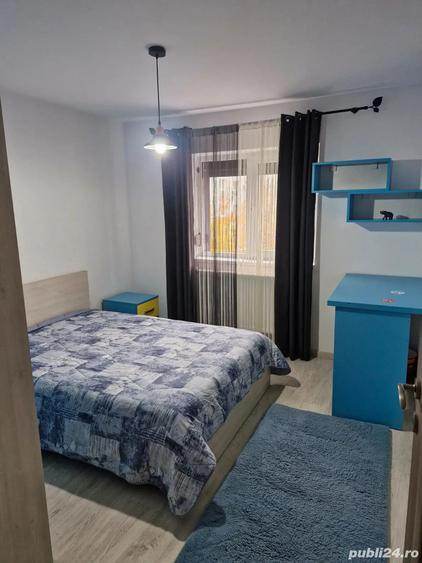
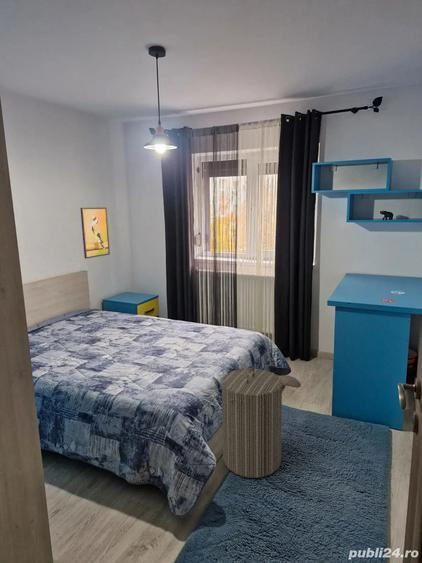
+ laundry hamper [220,366,283,479]
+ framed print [80,206,111,260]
